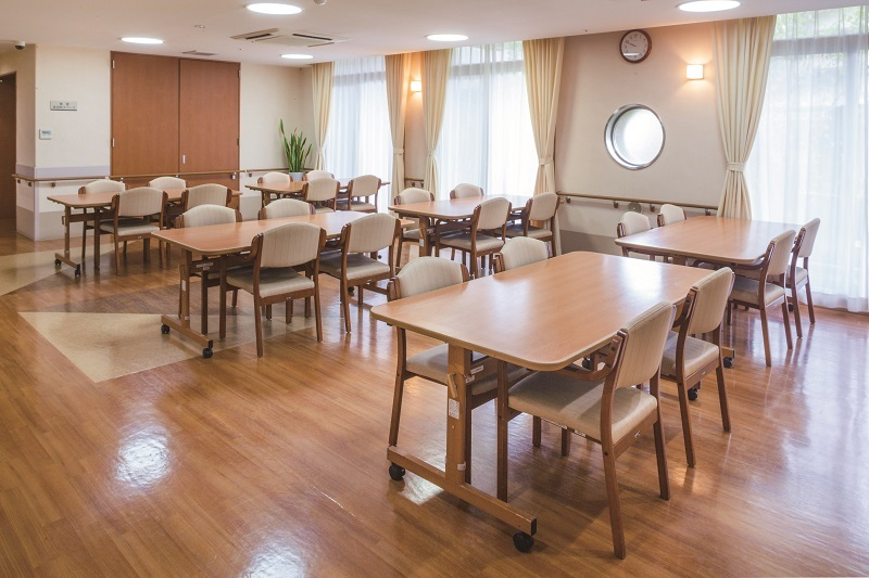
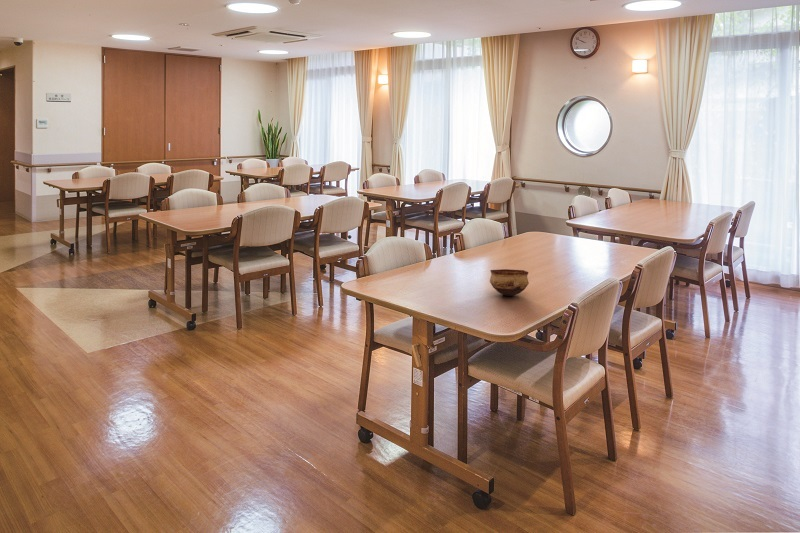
+ bowl [489,268,530,297]
